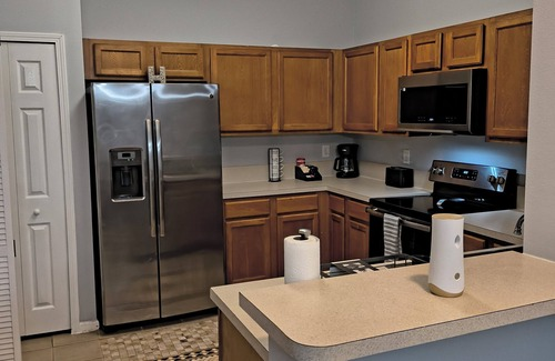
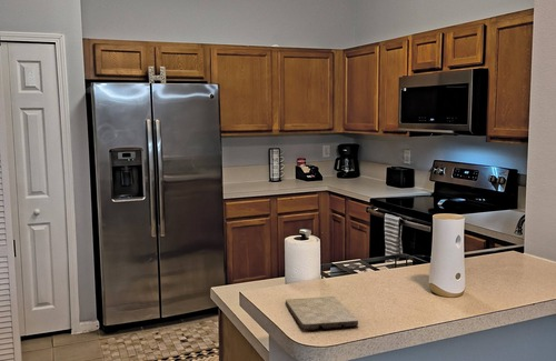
+ cutting board [285,295,359,331]
